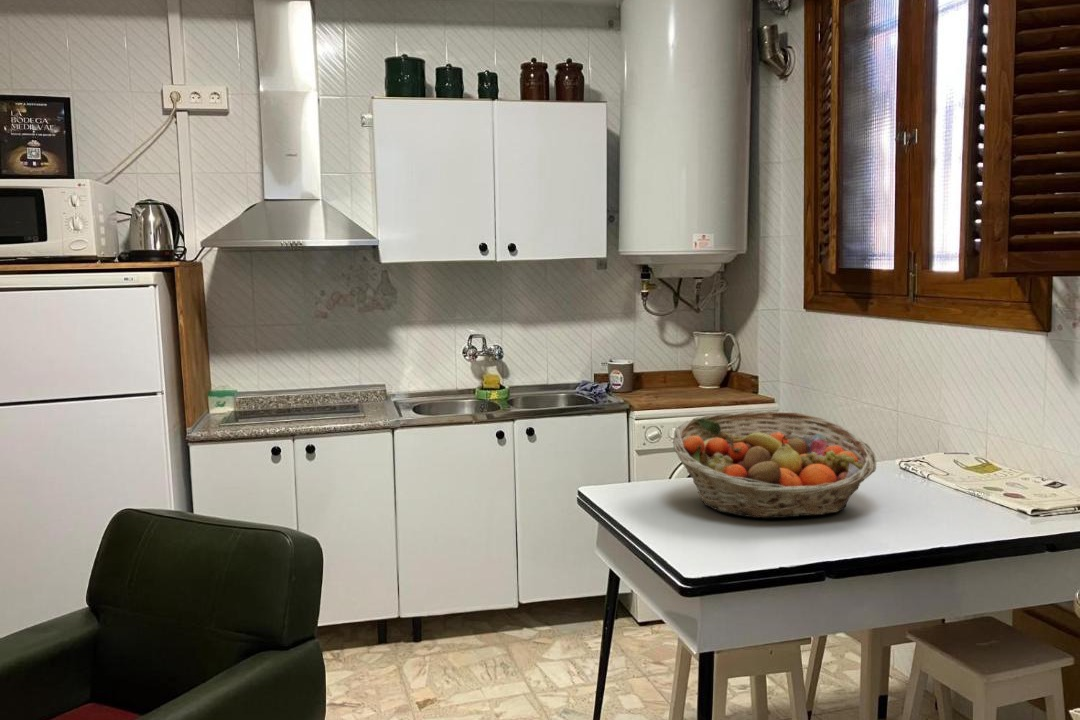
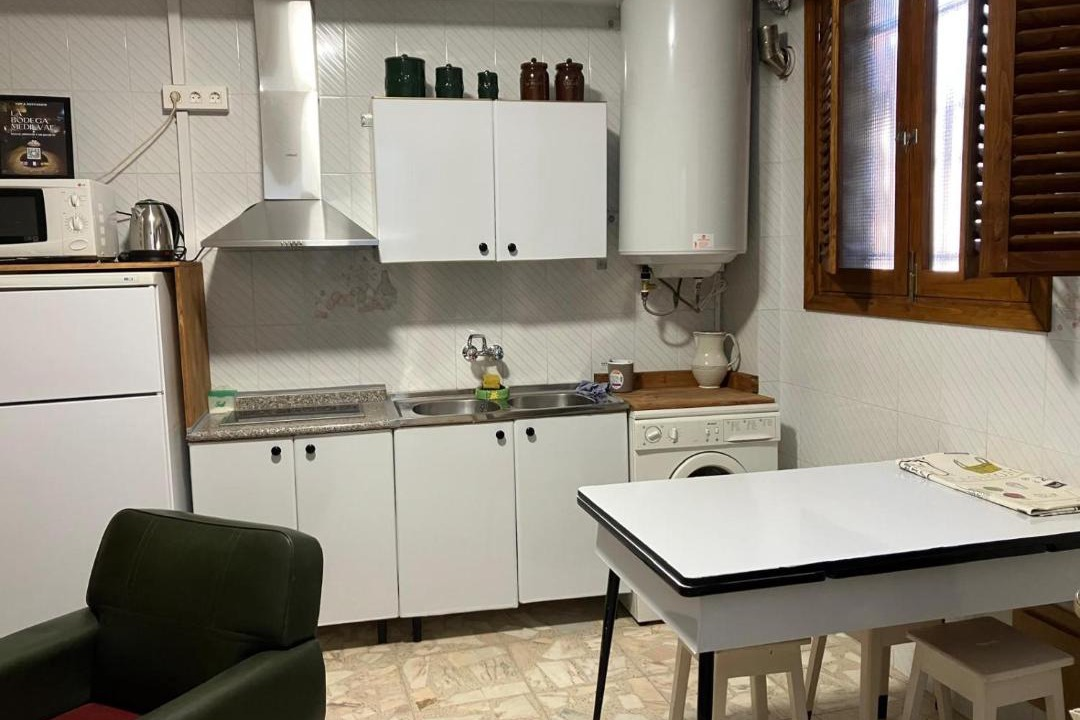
- fruit basket [672,410,877,519]
